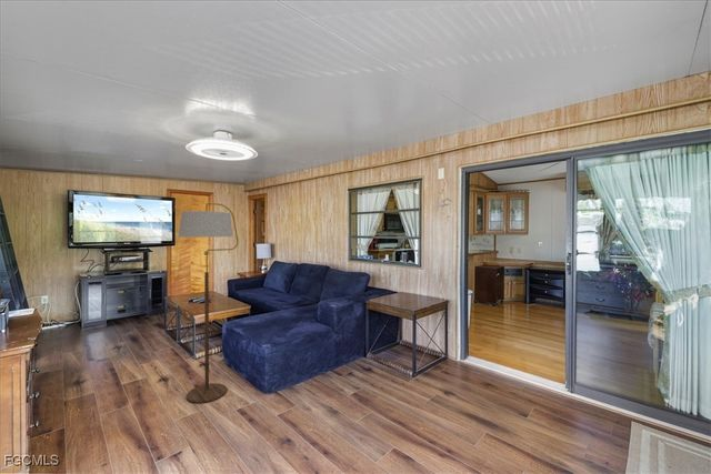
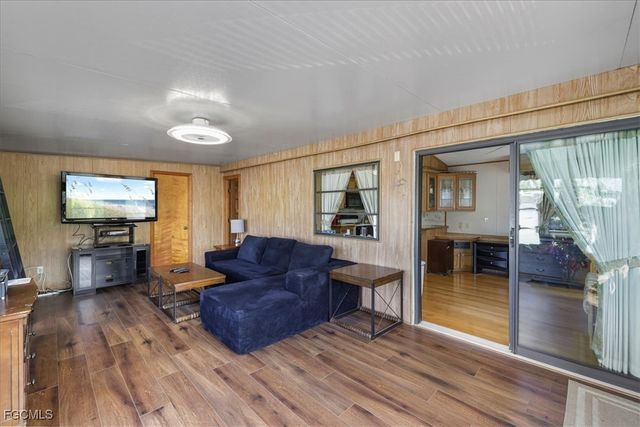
- floor lamp [177,202,240,404]
